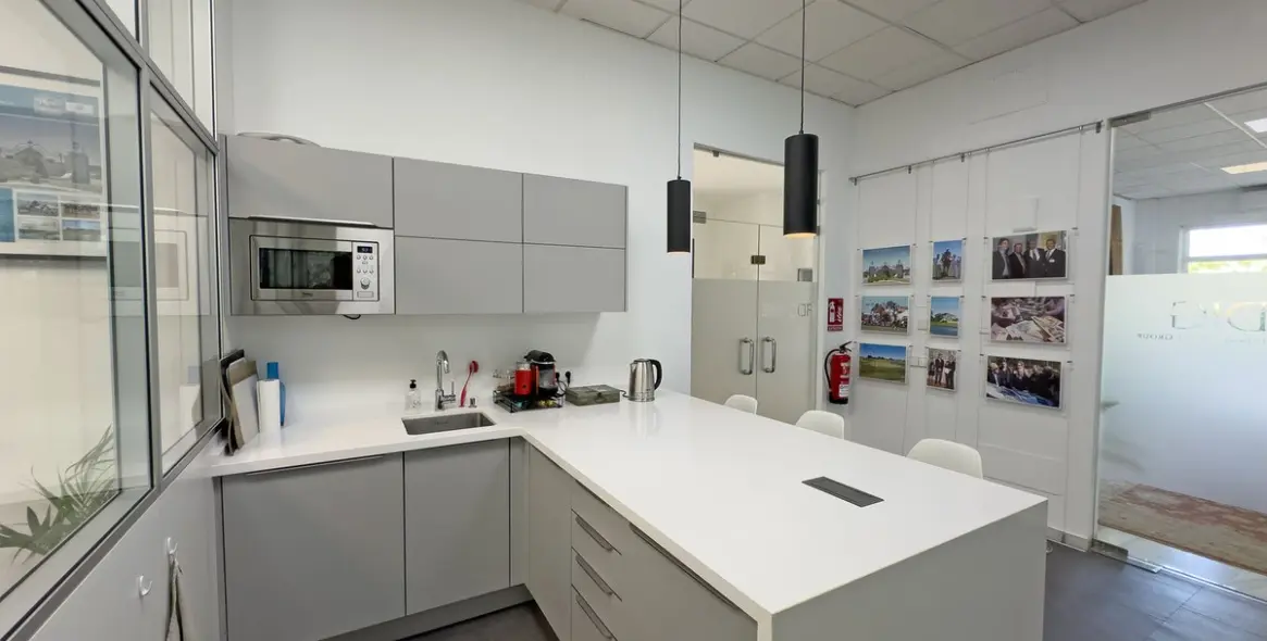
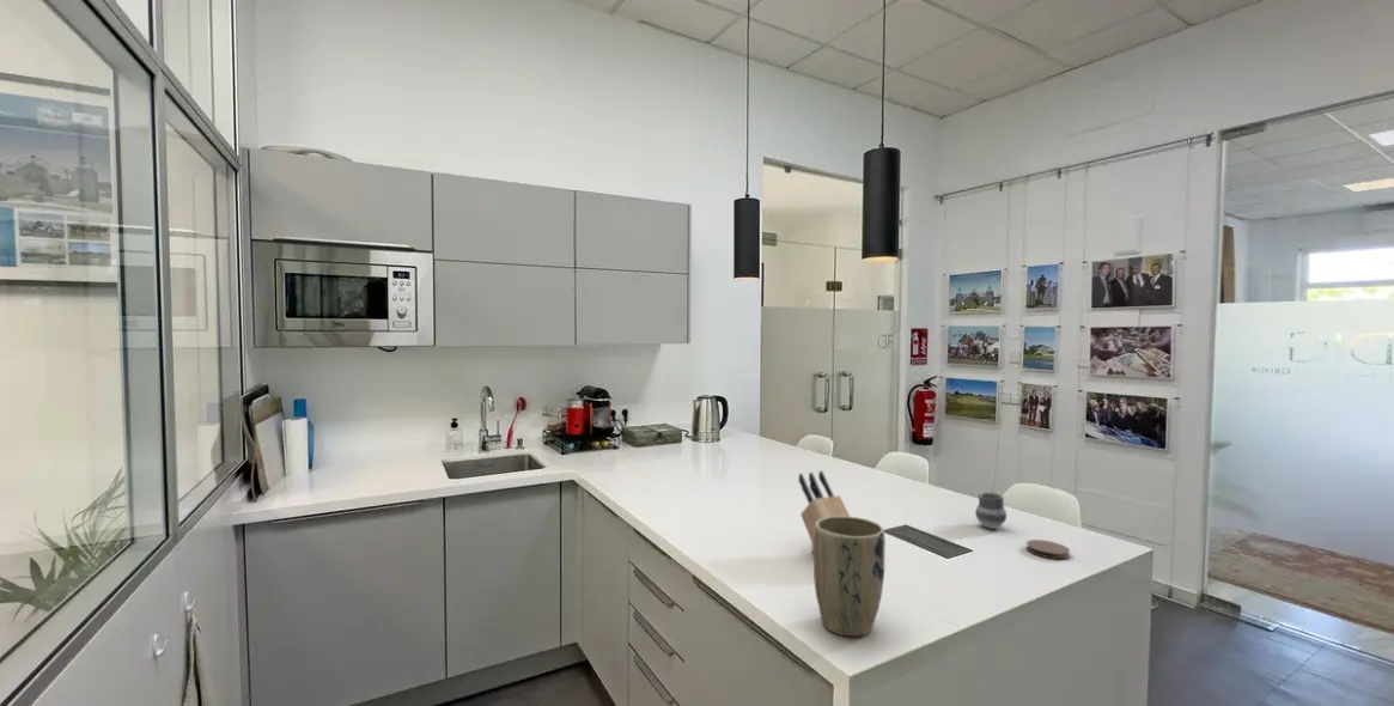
+ cup [974,491,1008,530]
+ plant pot [812,516,887,638]
+ coaster [1025,538,1071,560]
+ knife block [797,470,851,554]
